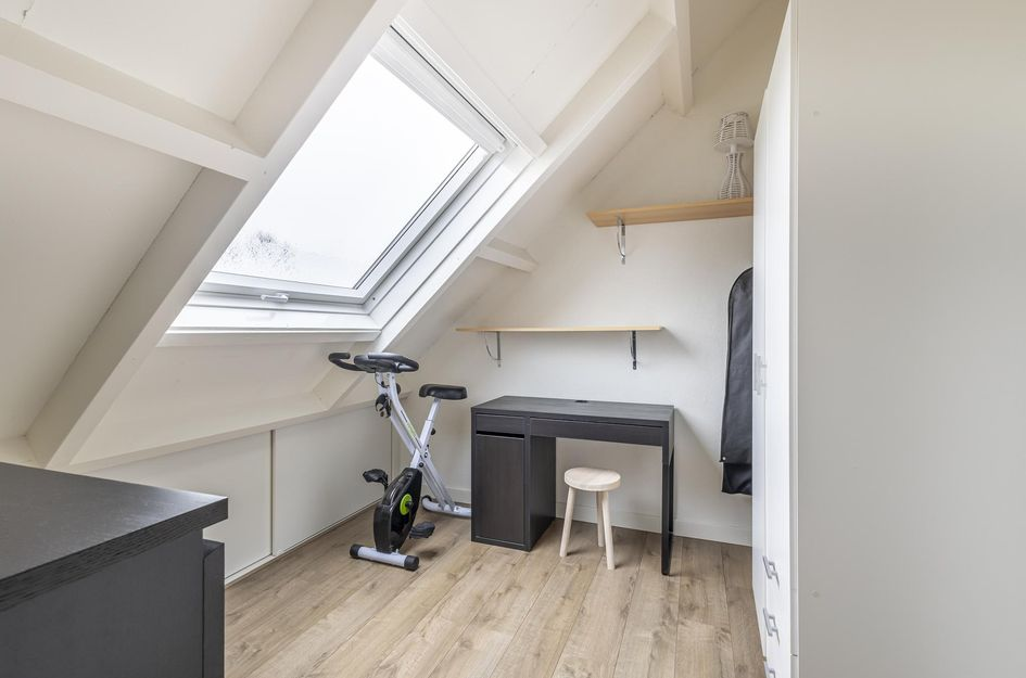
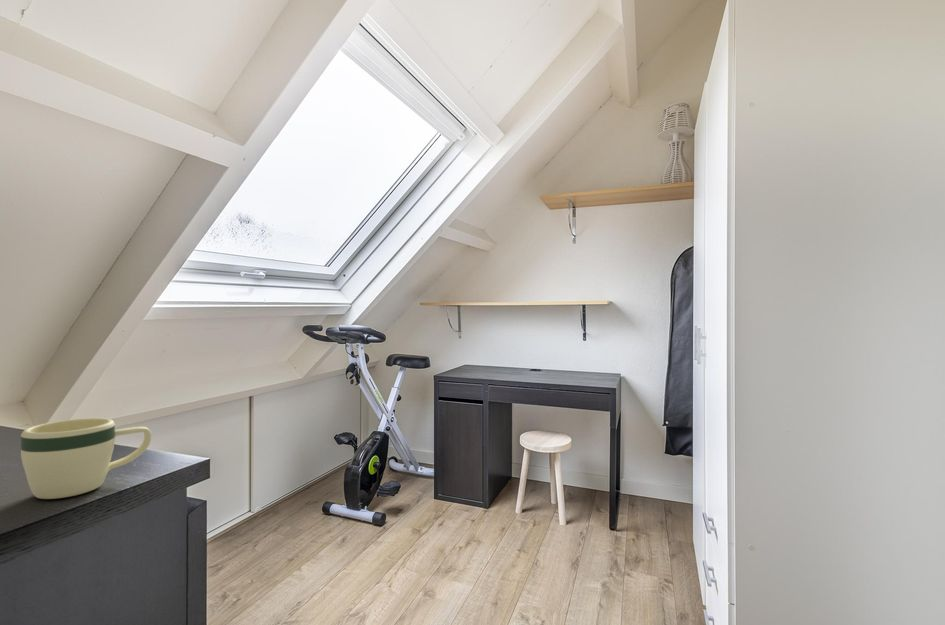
+ mug [20,417,152,500]
